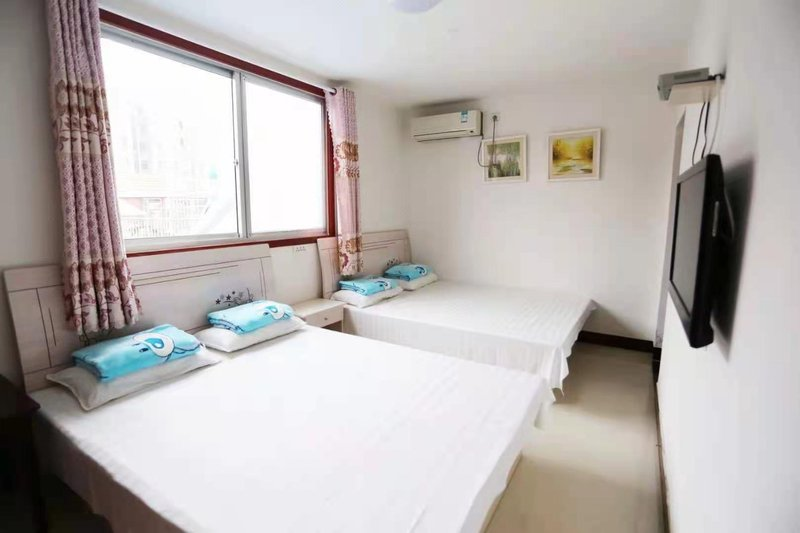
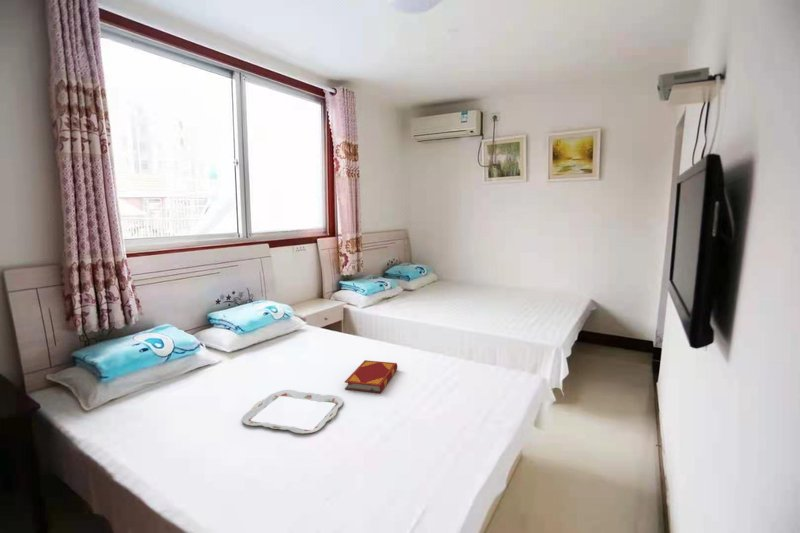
+ serving tray [241,389,344,435]
+ hardback book [344,359,398,394]
